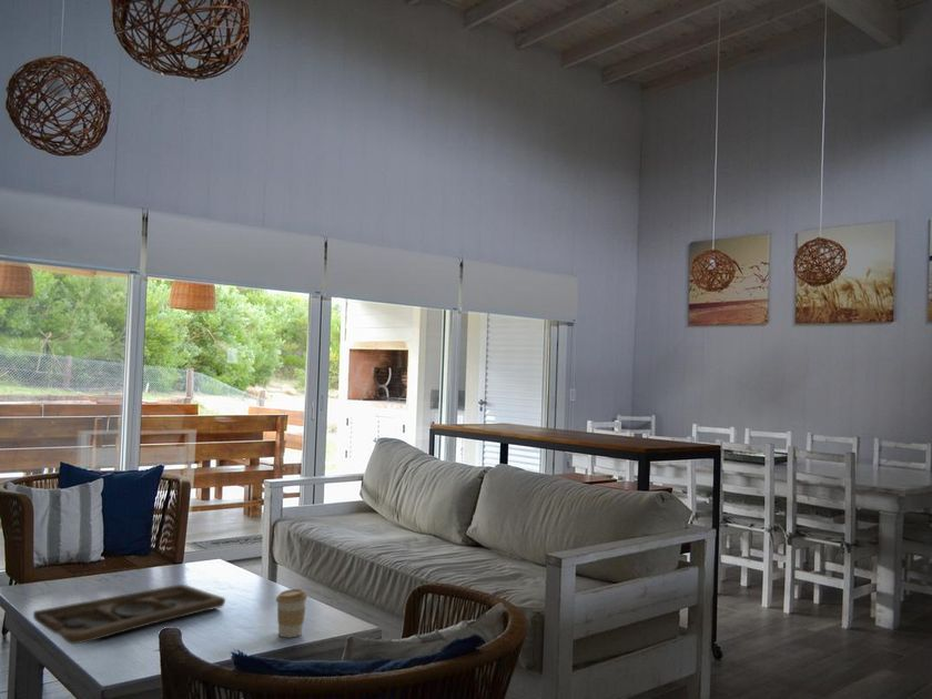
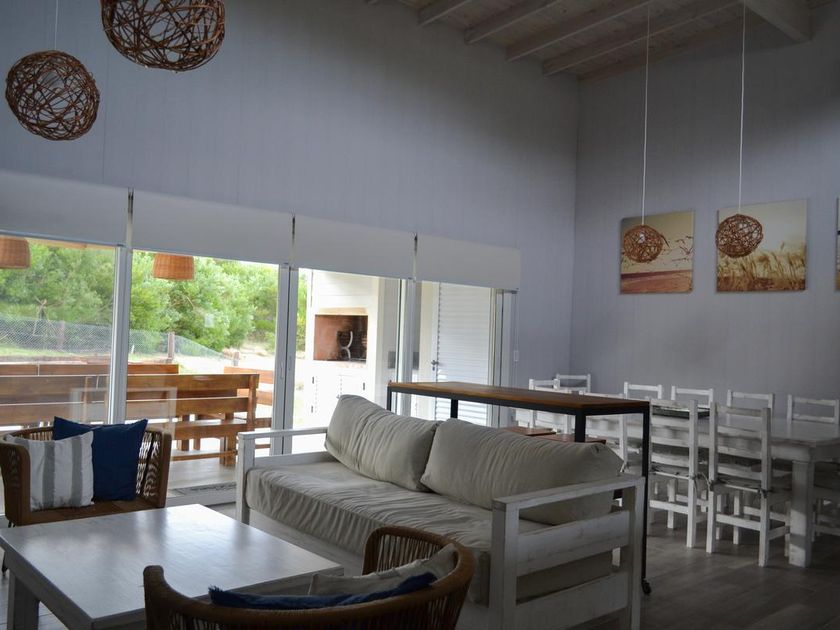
- decorative tray [32,584,226,646]
- coffee cup [275,588,308,638]
